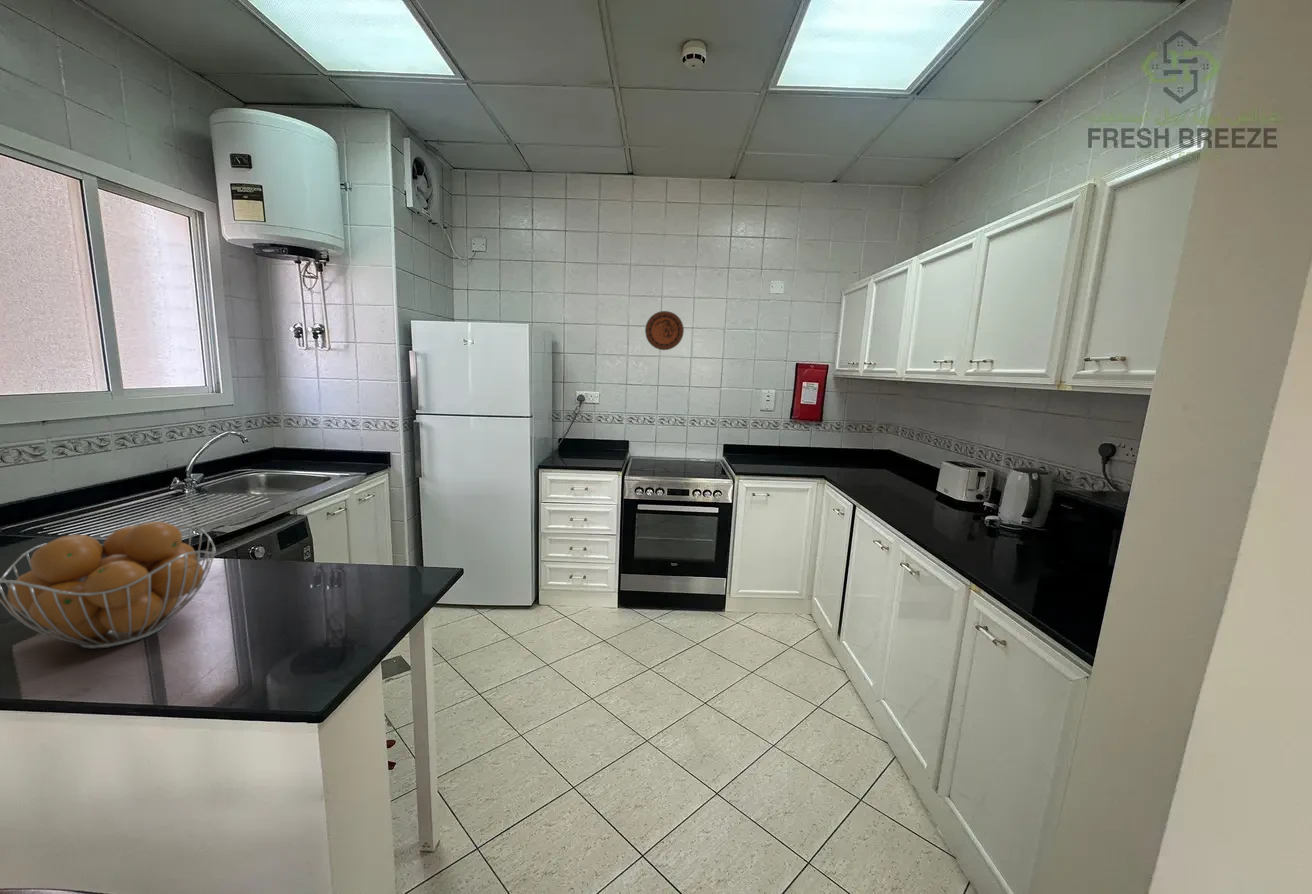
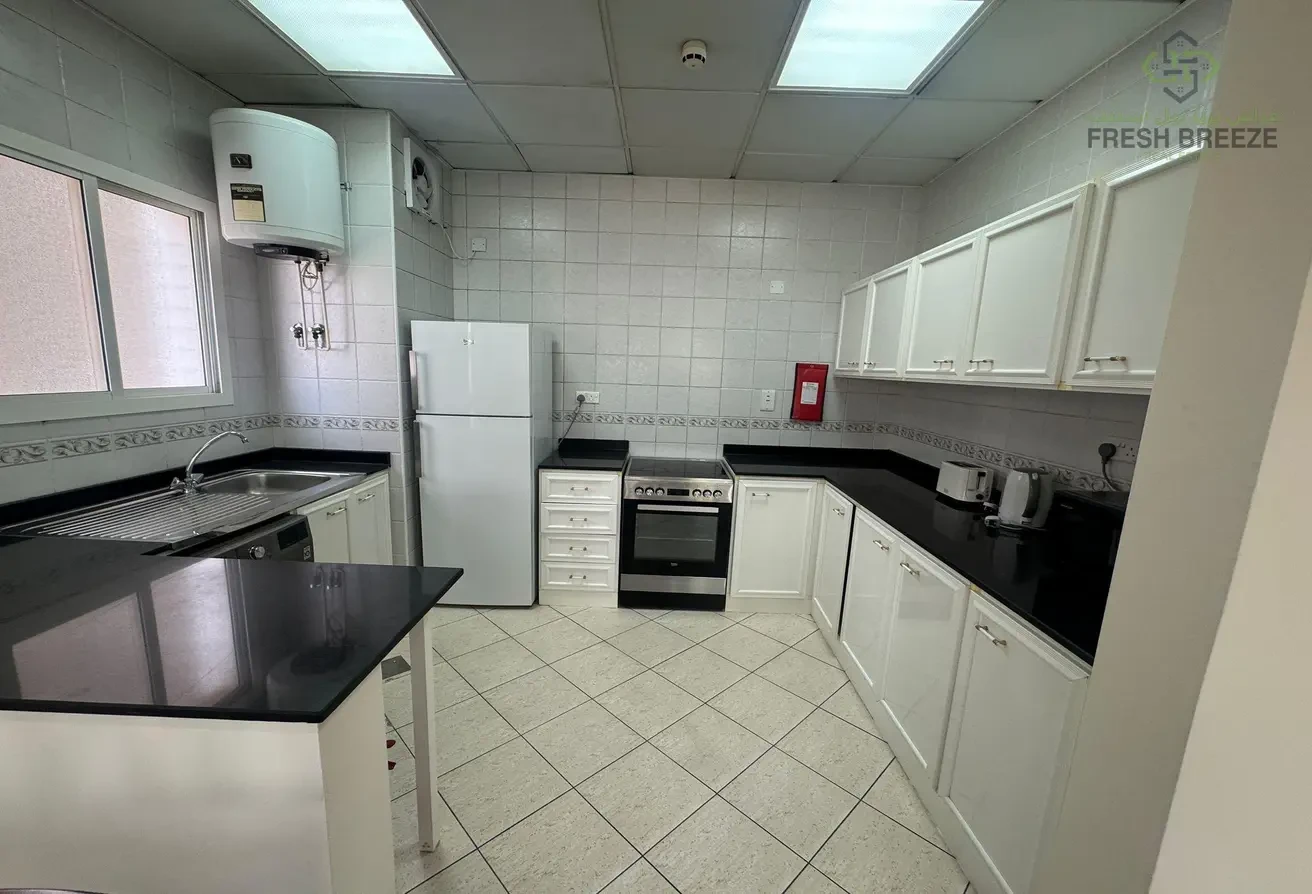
- decorative plate [644,310,685,351]
- fruit basket [0,521,217,650]
